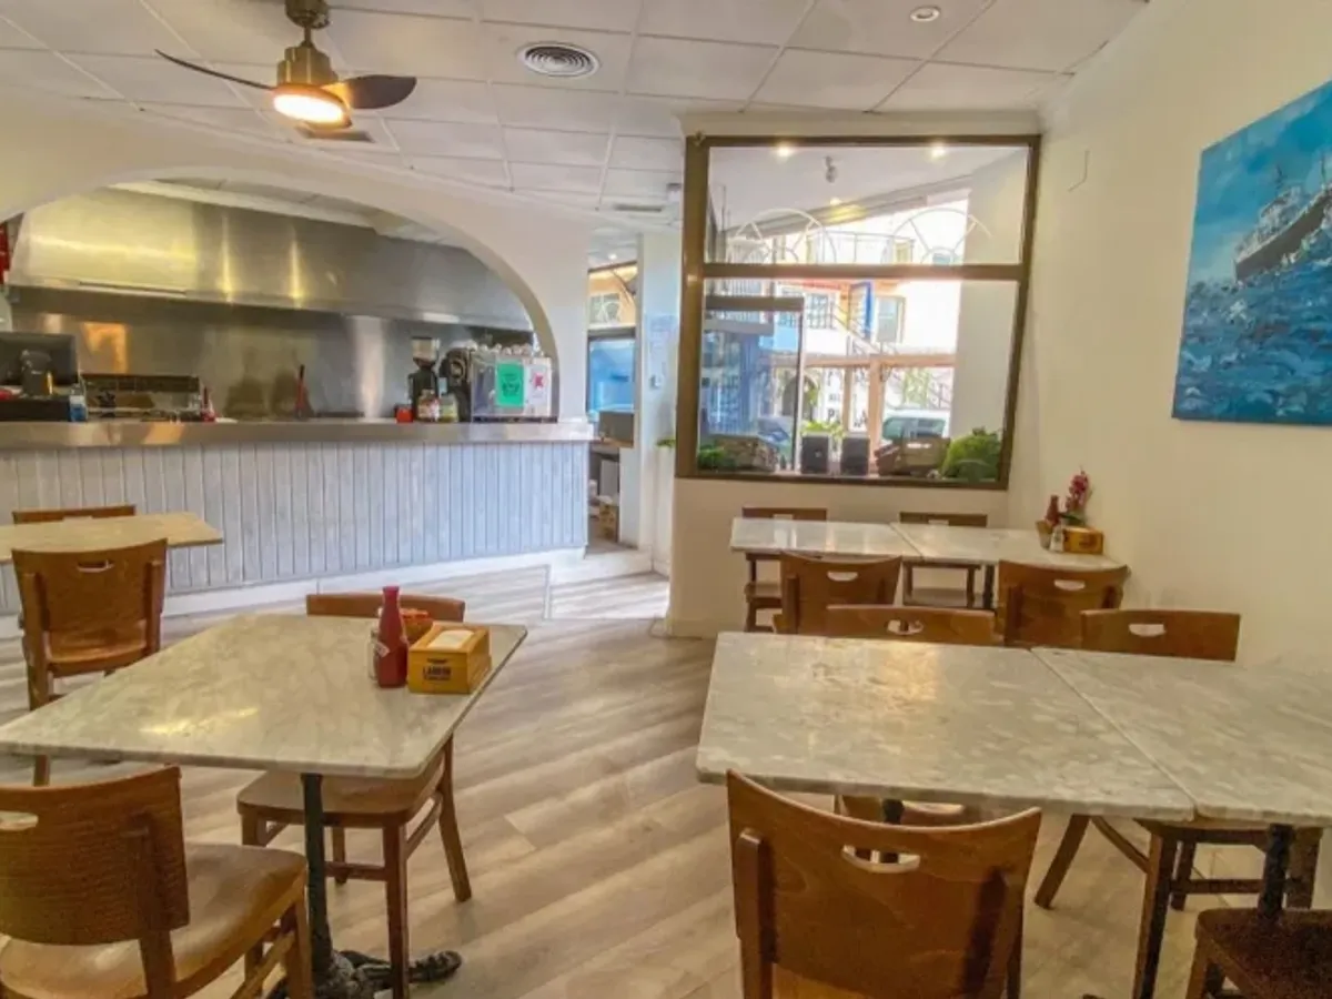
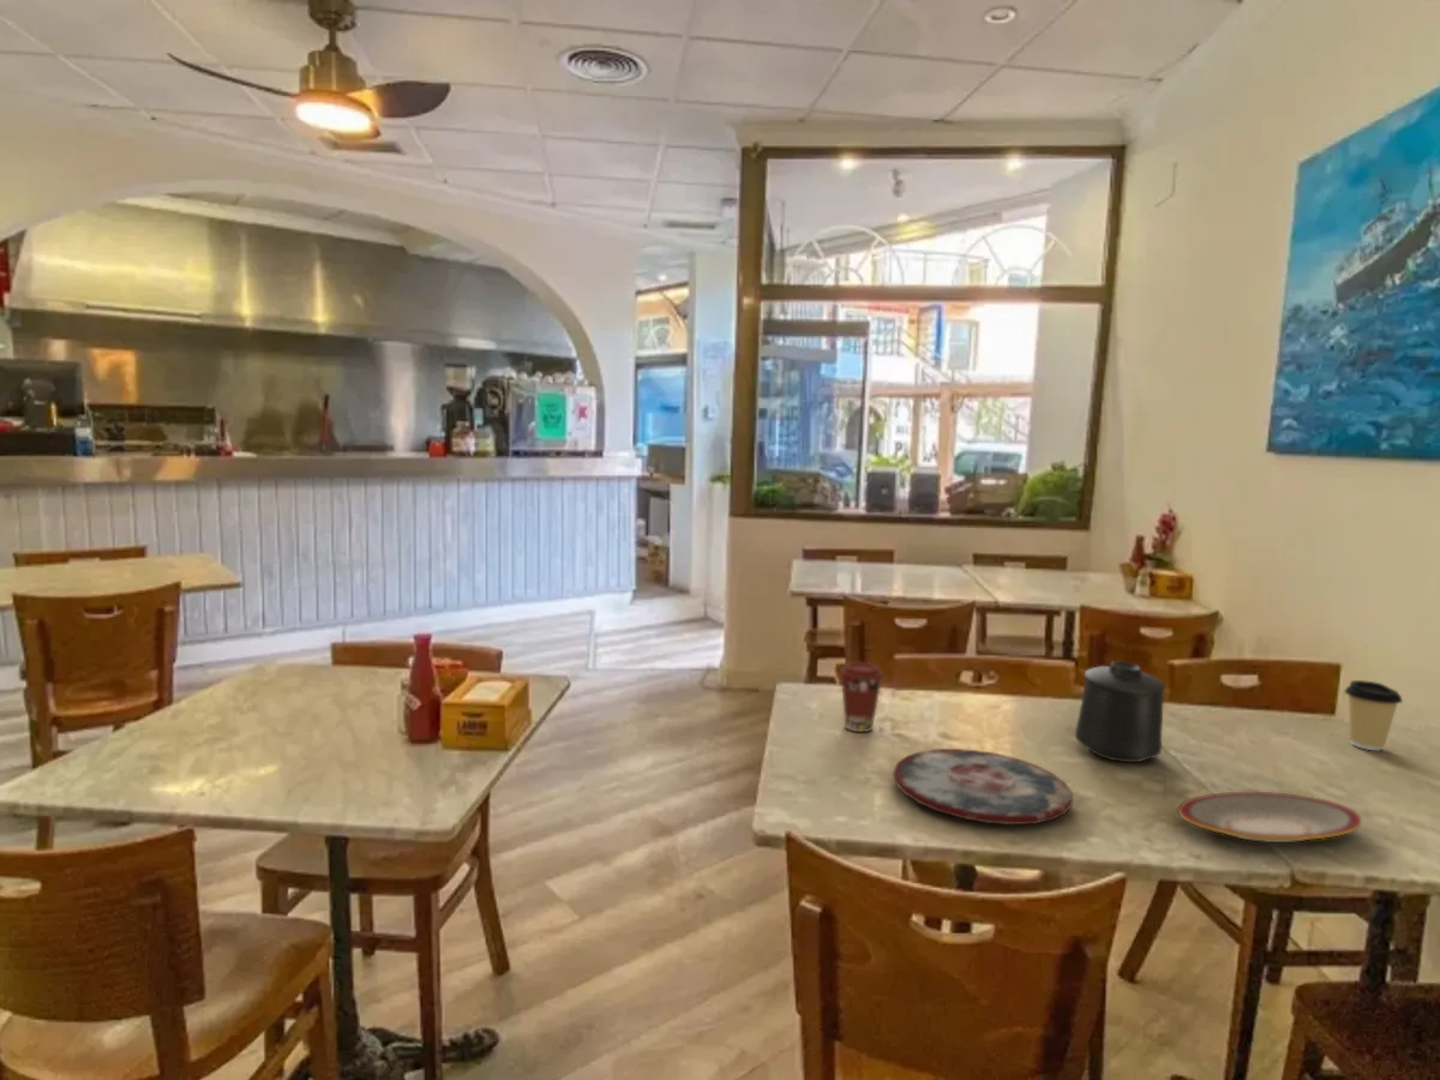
+ coffee cup [1343,679,1404,751]
+ coffee cup [839,661,886,733]
+ plate [892,748,1074,826]
+ mug [1074,660,1166,763]
+ plate [1177,791,1362,844]
